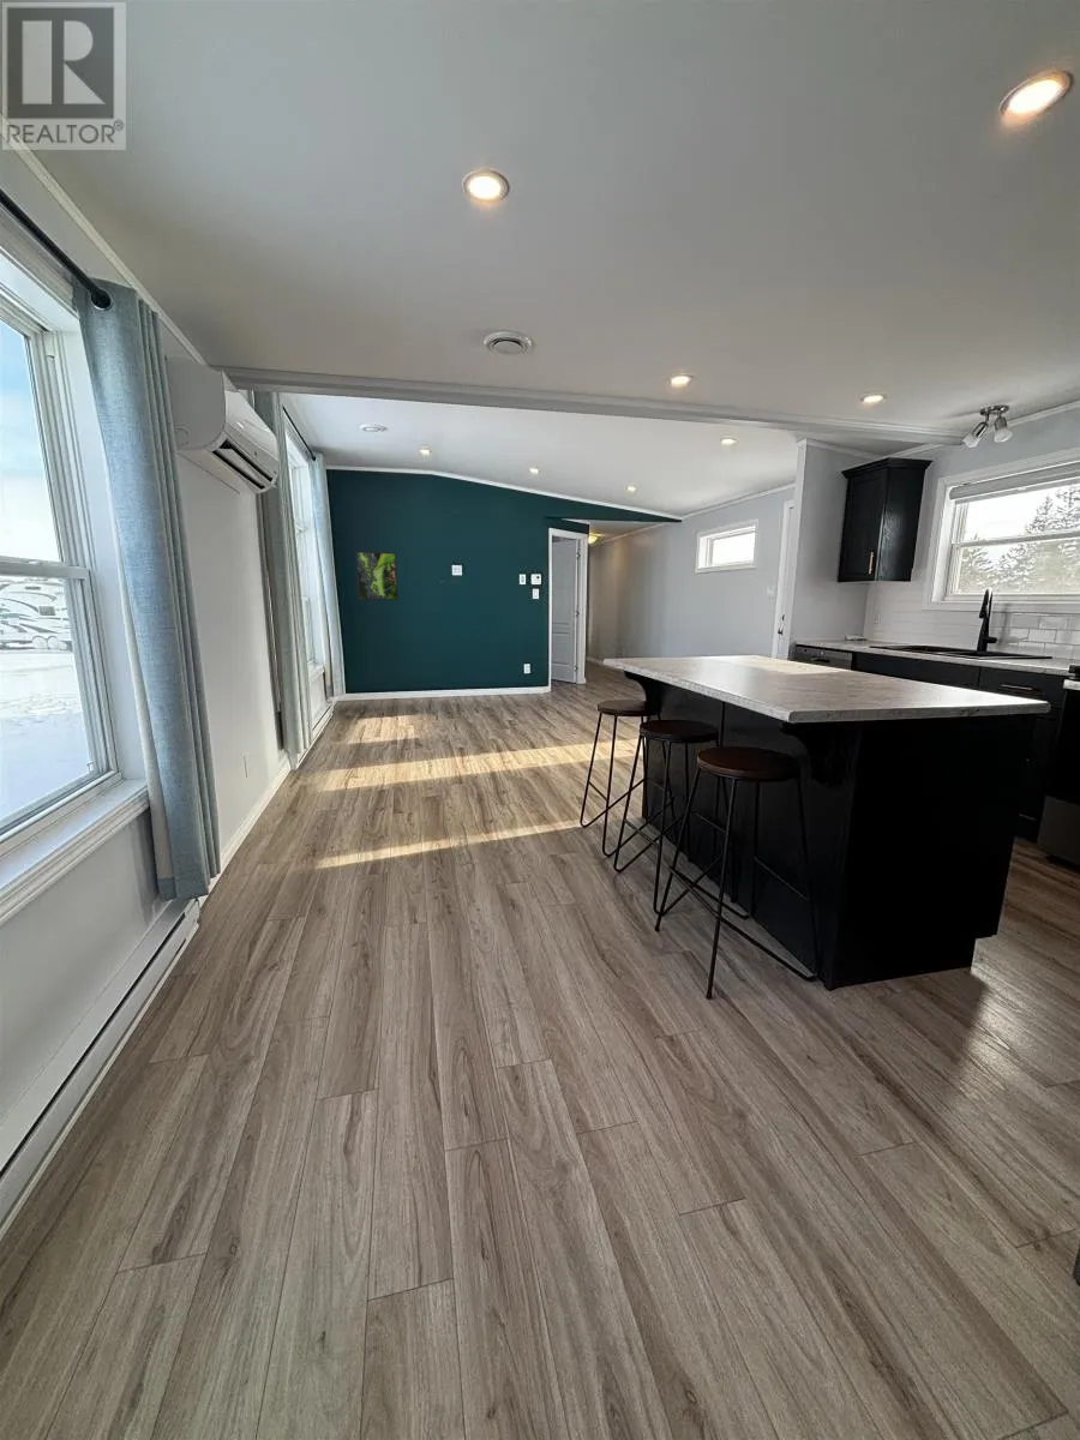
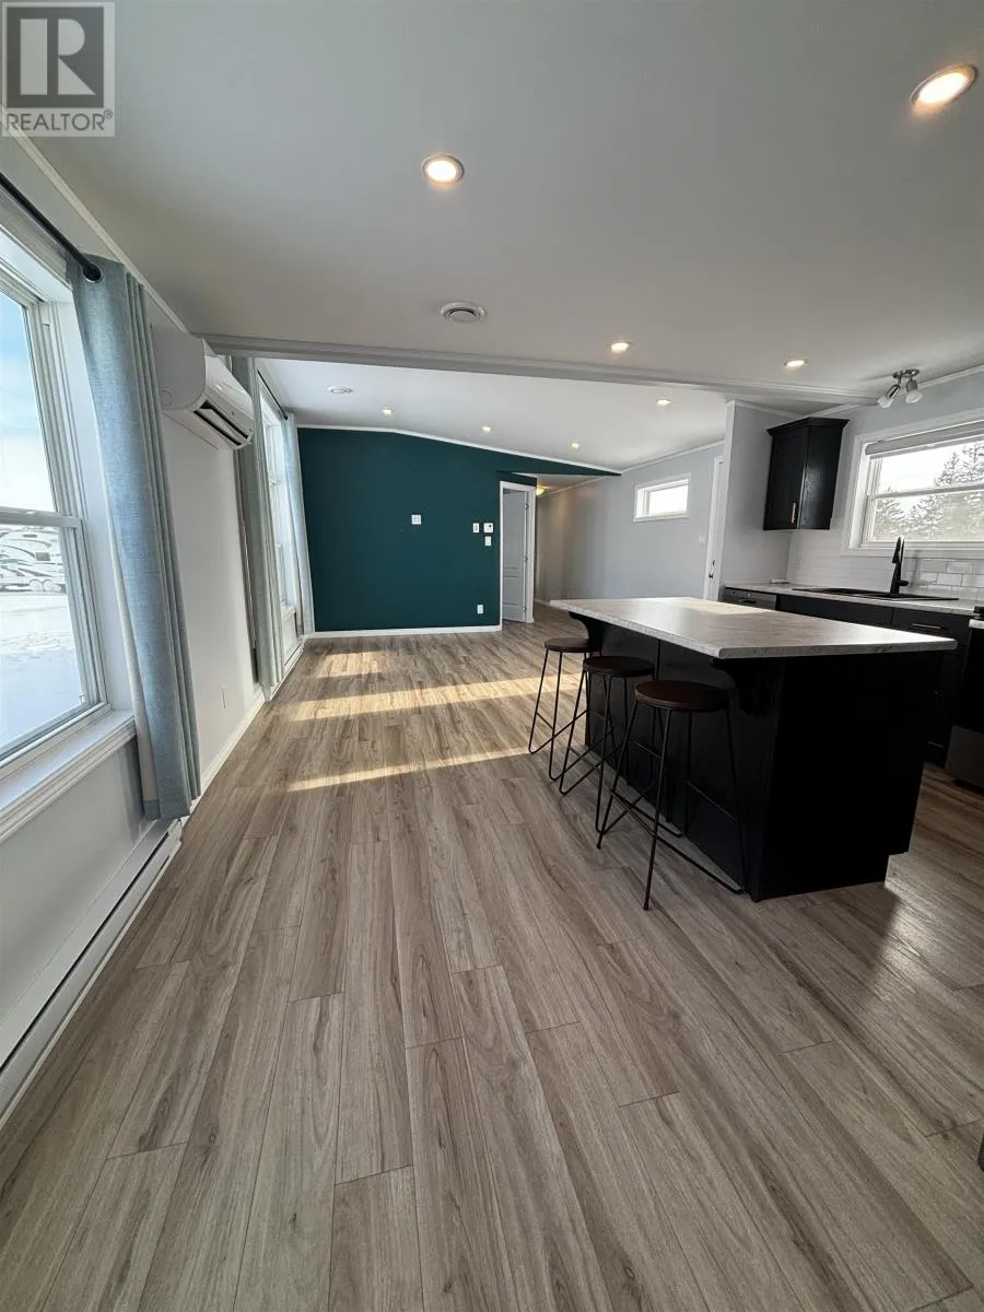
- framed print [355,550,400,601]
